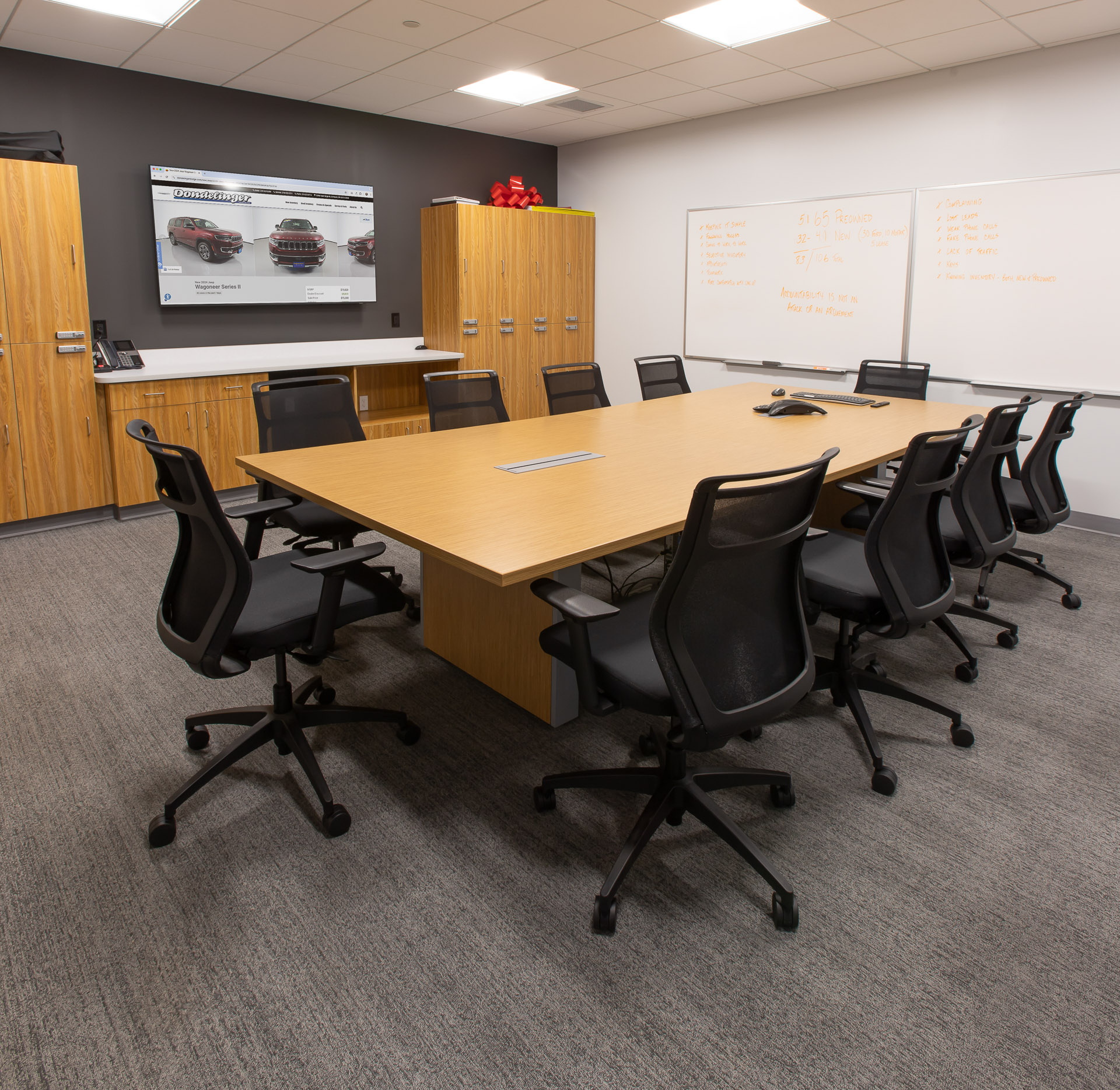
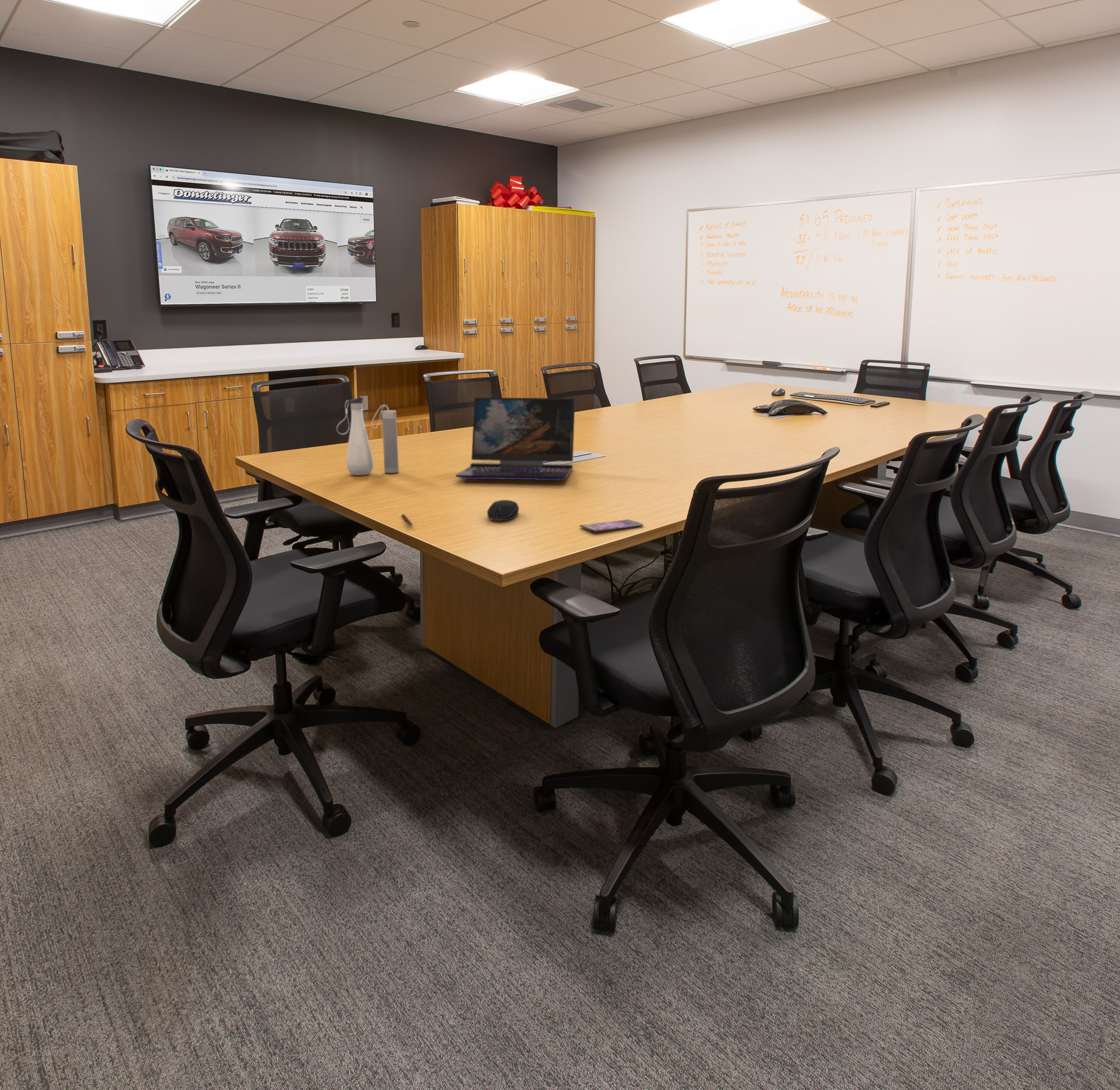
+ laptop [455,397,576,481]
+ smartphone [579,519,644,532]
+ pen [401,513,413,527]
+ computer mouse [487,499,520,521]
+ water bottle [336,397,400,476]
